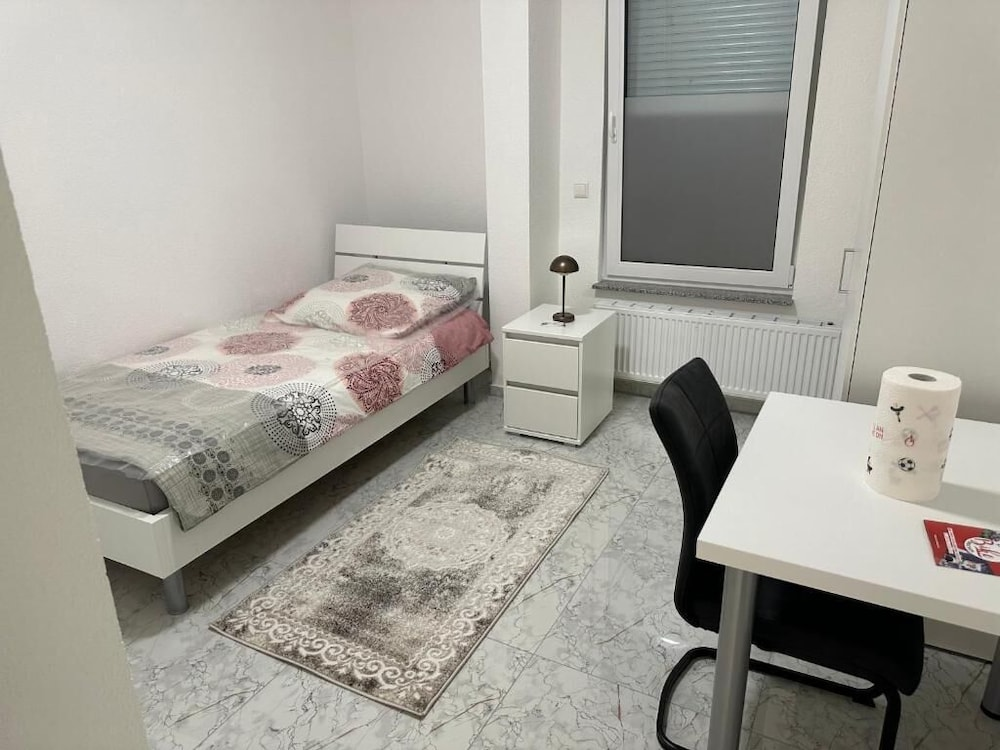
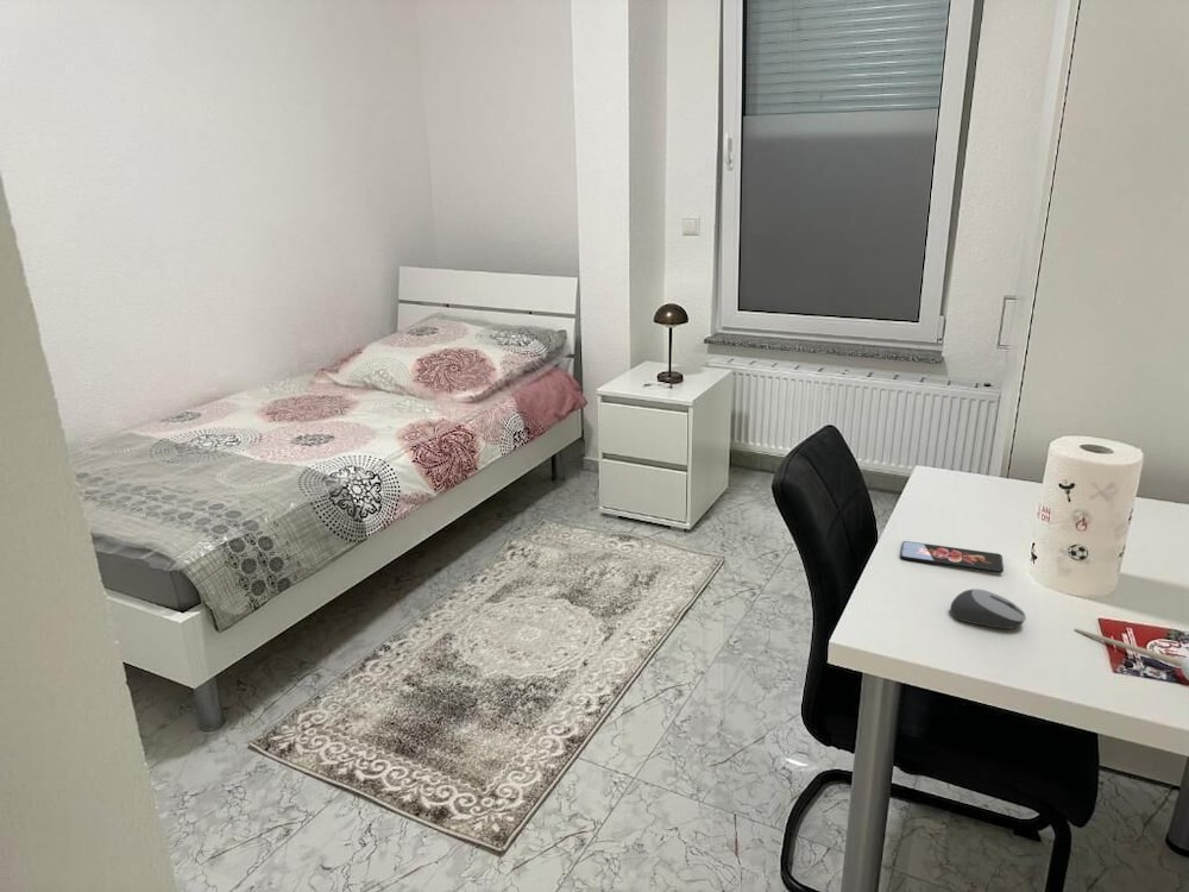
+ computer mouse [949,588,1027,630]
+ smartphone [899,540,1005,574]
+ pen [1072,627,1189,681]
